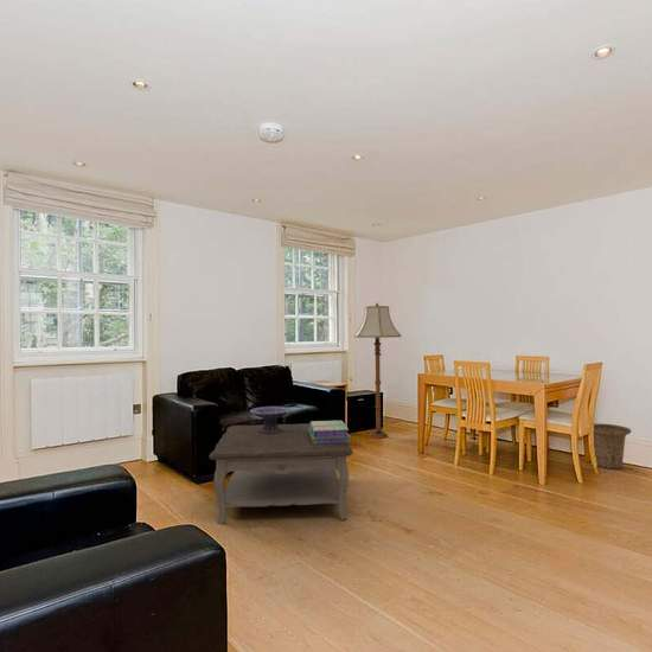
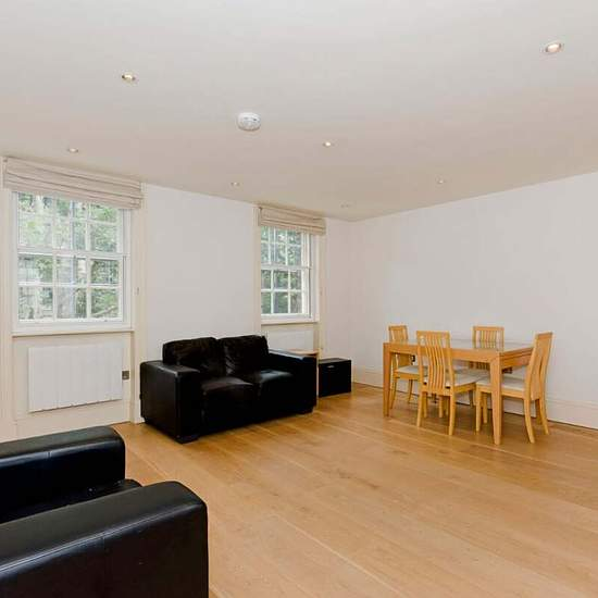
- decorative bowl [249,405,292,434]
- coffee table [209,423,354,525]
- stack of books [308,420,351,445]
- floor lamp [353,302,402,439]
- basket [594,422,632,471]
